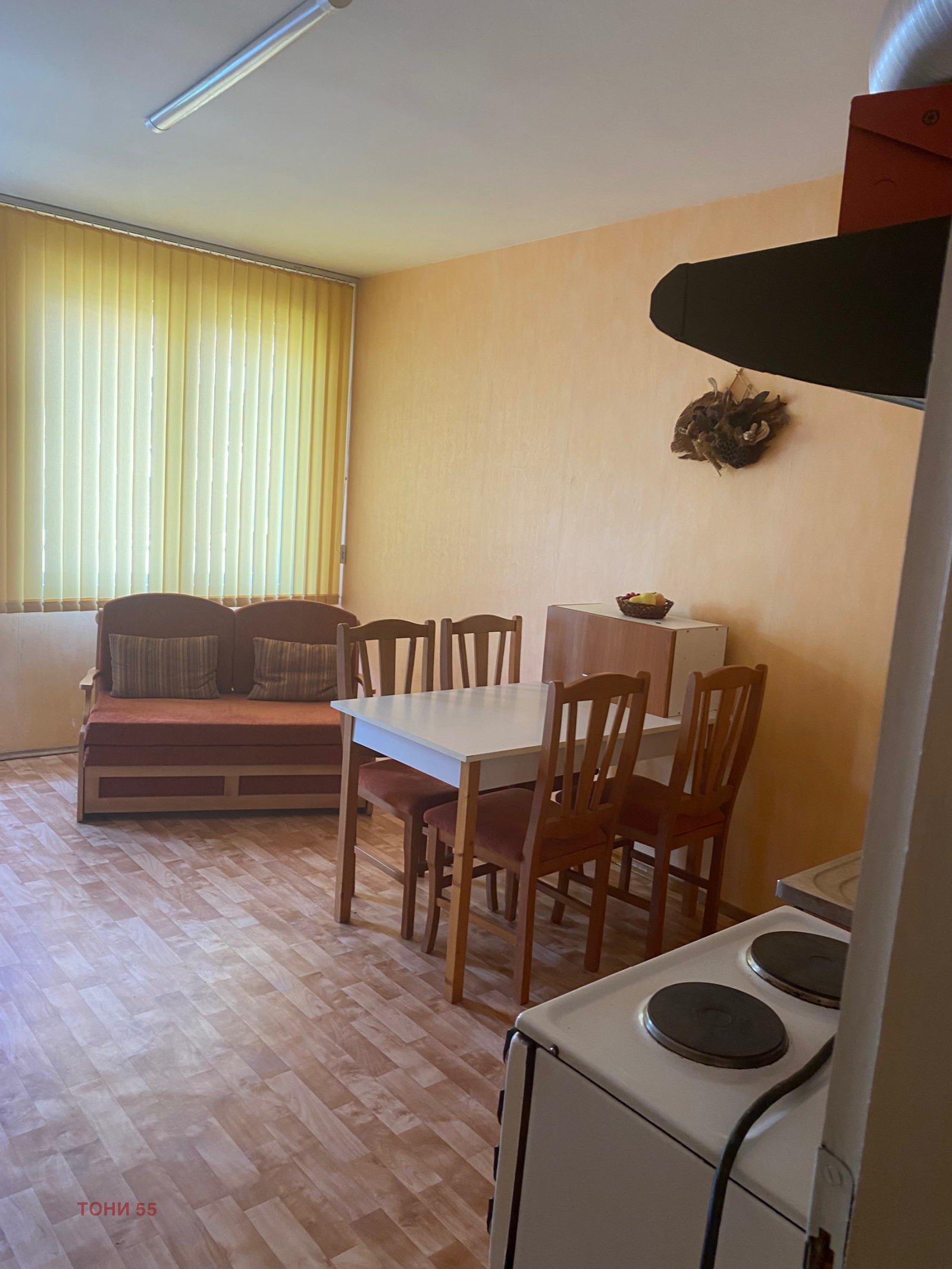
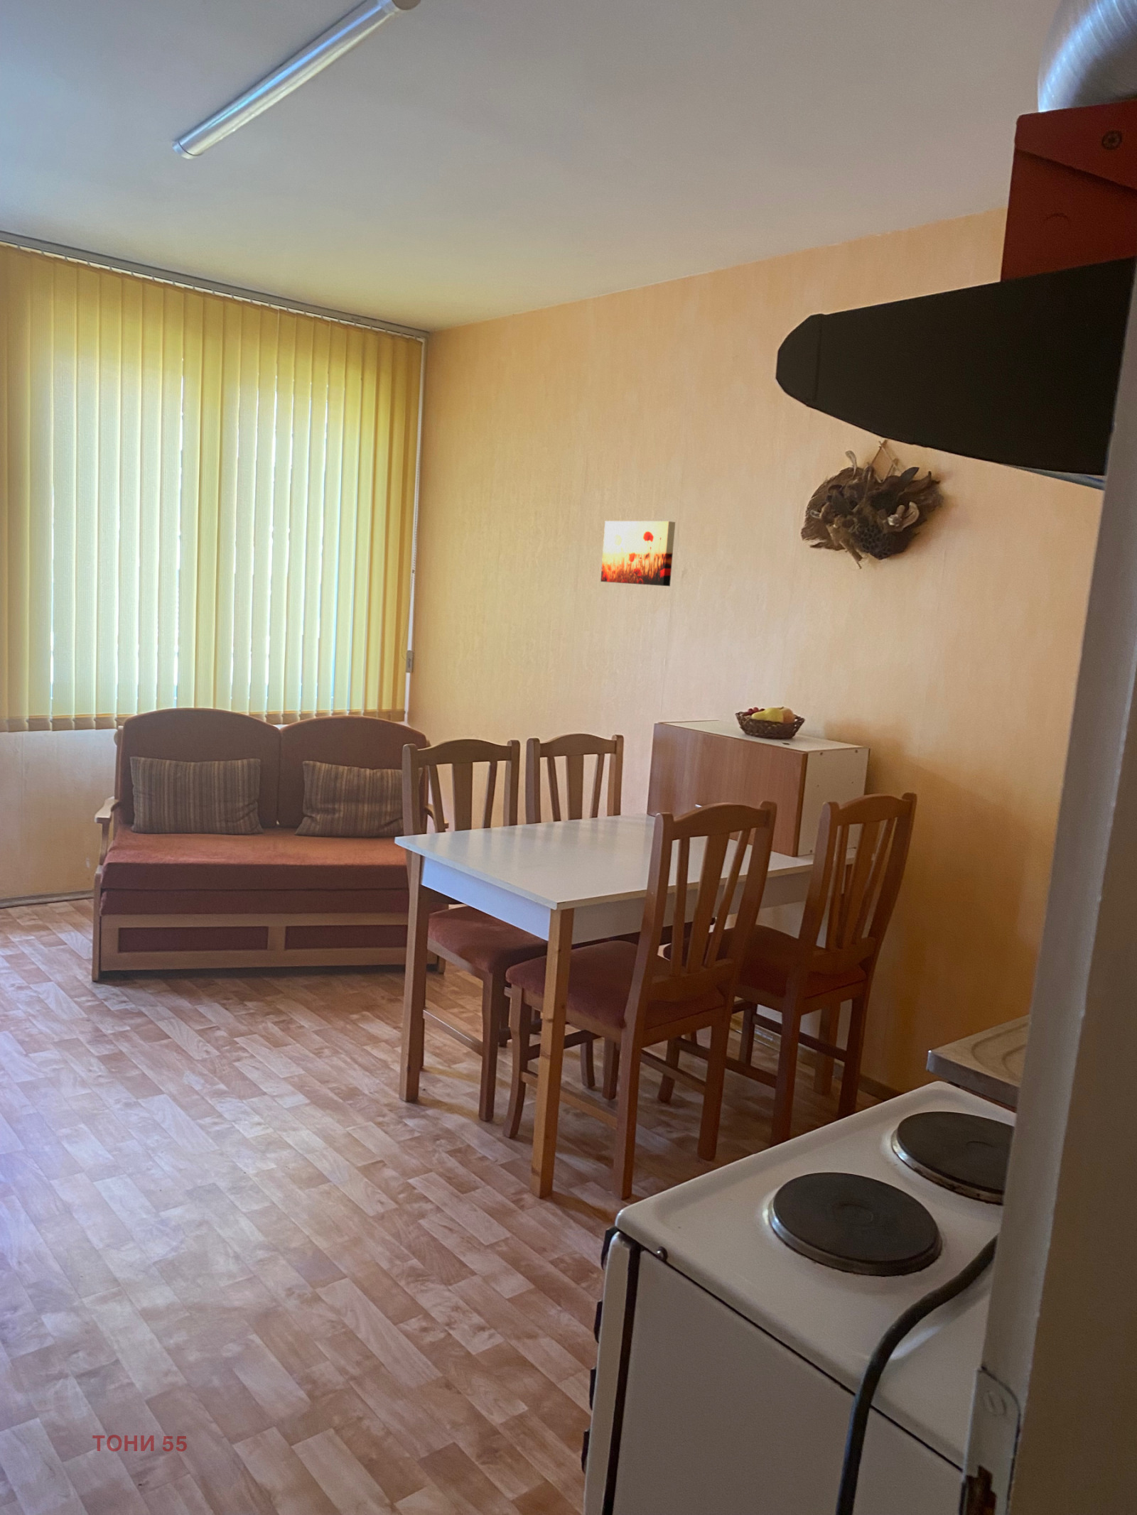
+ wall art [600,521,676,586]
